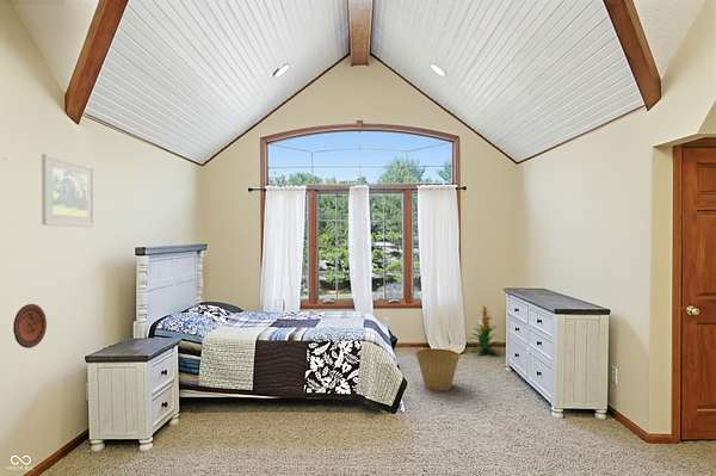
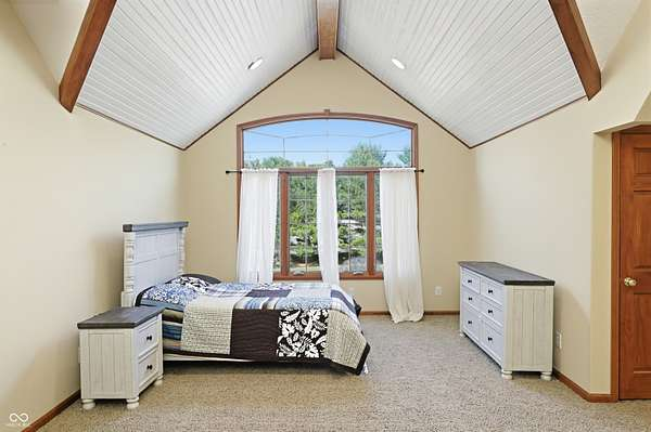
- basket [414,347,461,391]
- decorative plate [12,303,48,350]
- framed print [41,153,95,228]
- indoor plant [468,303,504,356]
